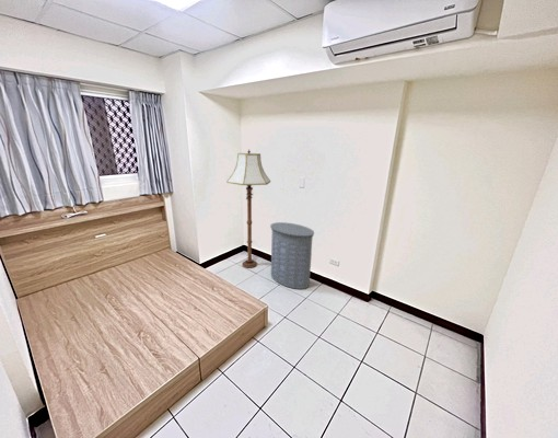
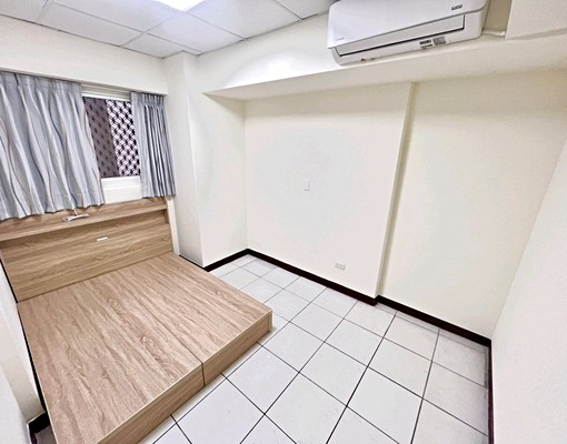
- laundry hamper [269,221,315,290]
- floor lamp [225,148,271,269]
